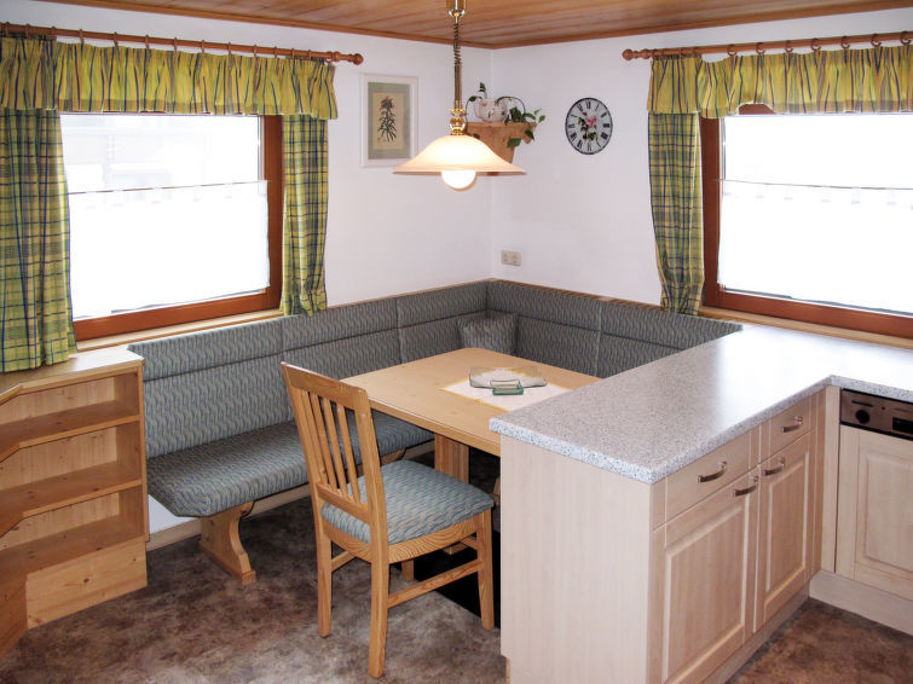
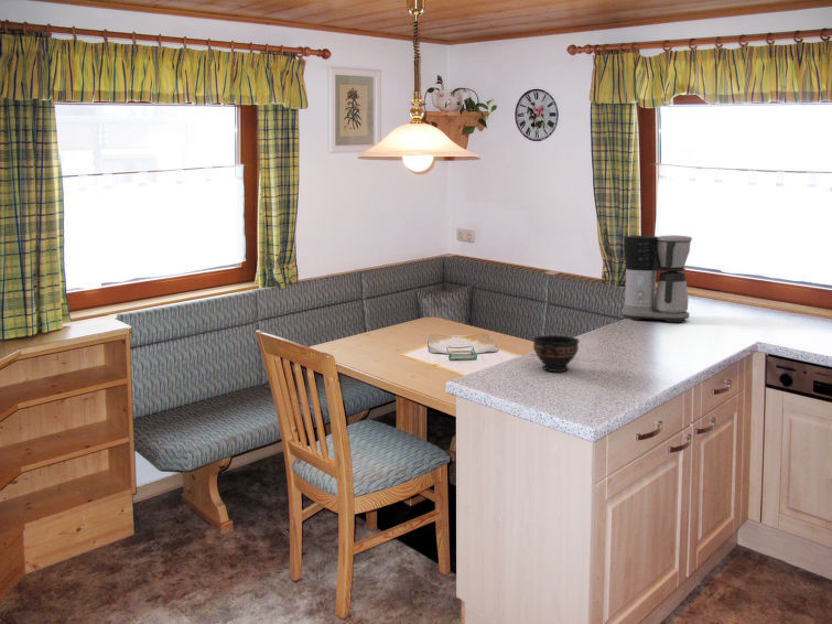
+ coffee maker [620,234,693,323]
+ bowl [532,334,580,373]
